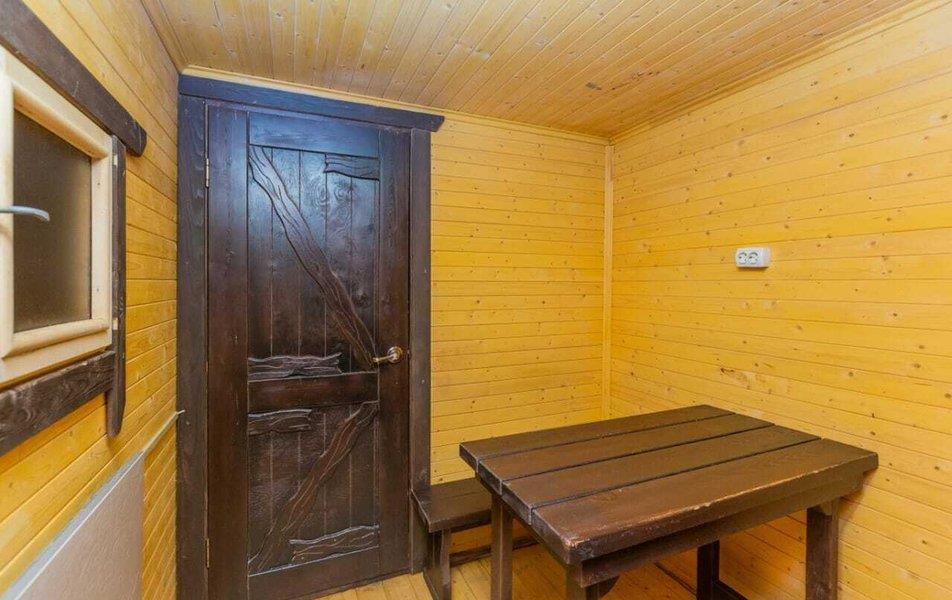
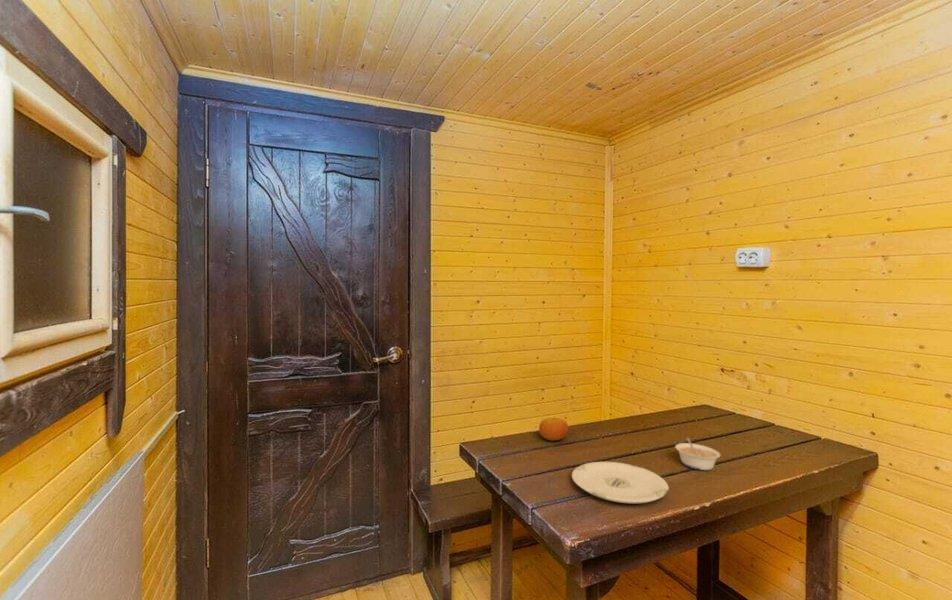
+ legume [674,437,722,471]
+ plate [571,461,670,504]
+ fruit [538,417,569,442]
